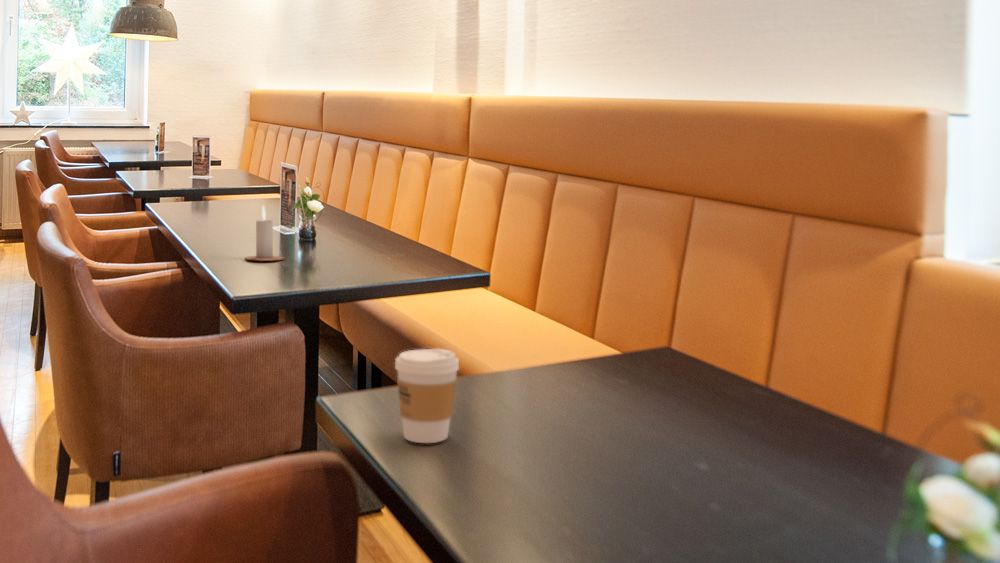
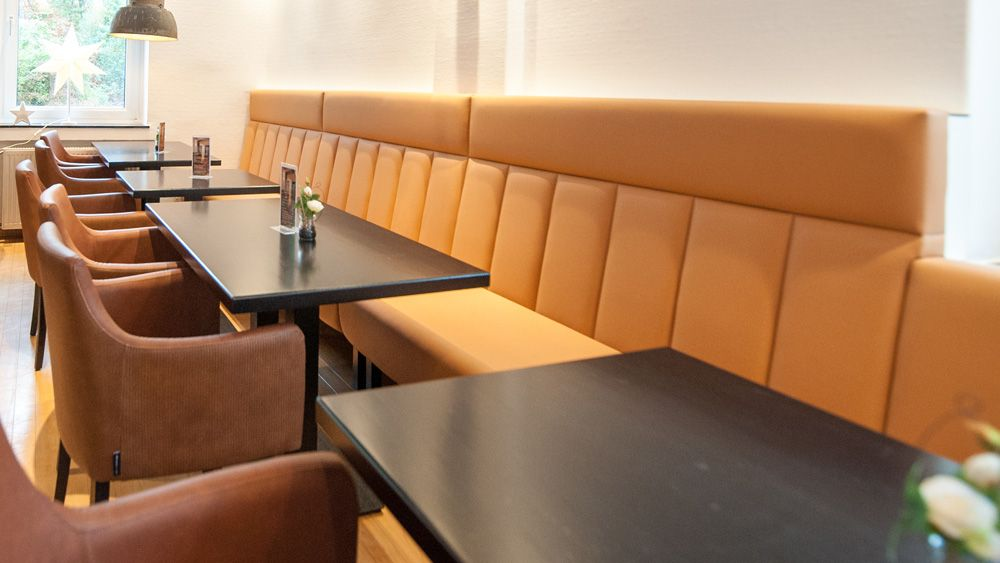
- candle [244,203,285,262]
- coffee cup [394,348,460,444]
